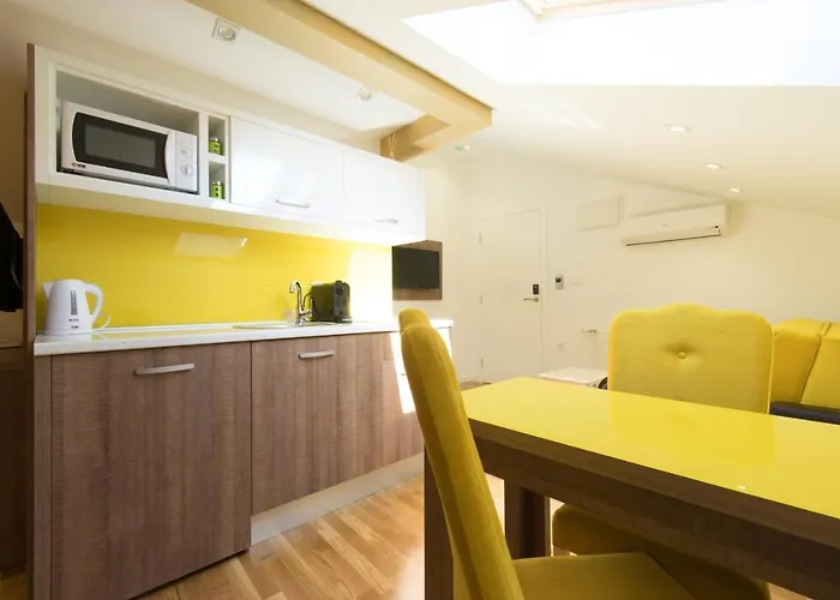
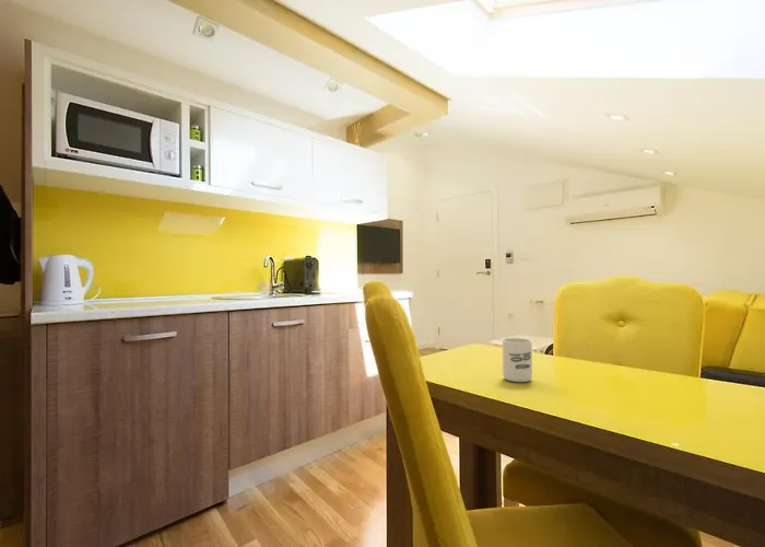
+ cup [502,337,533,383]
